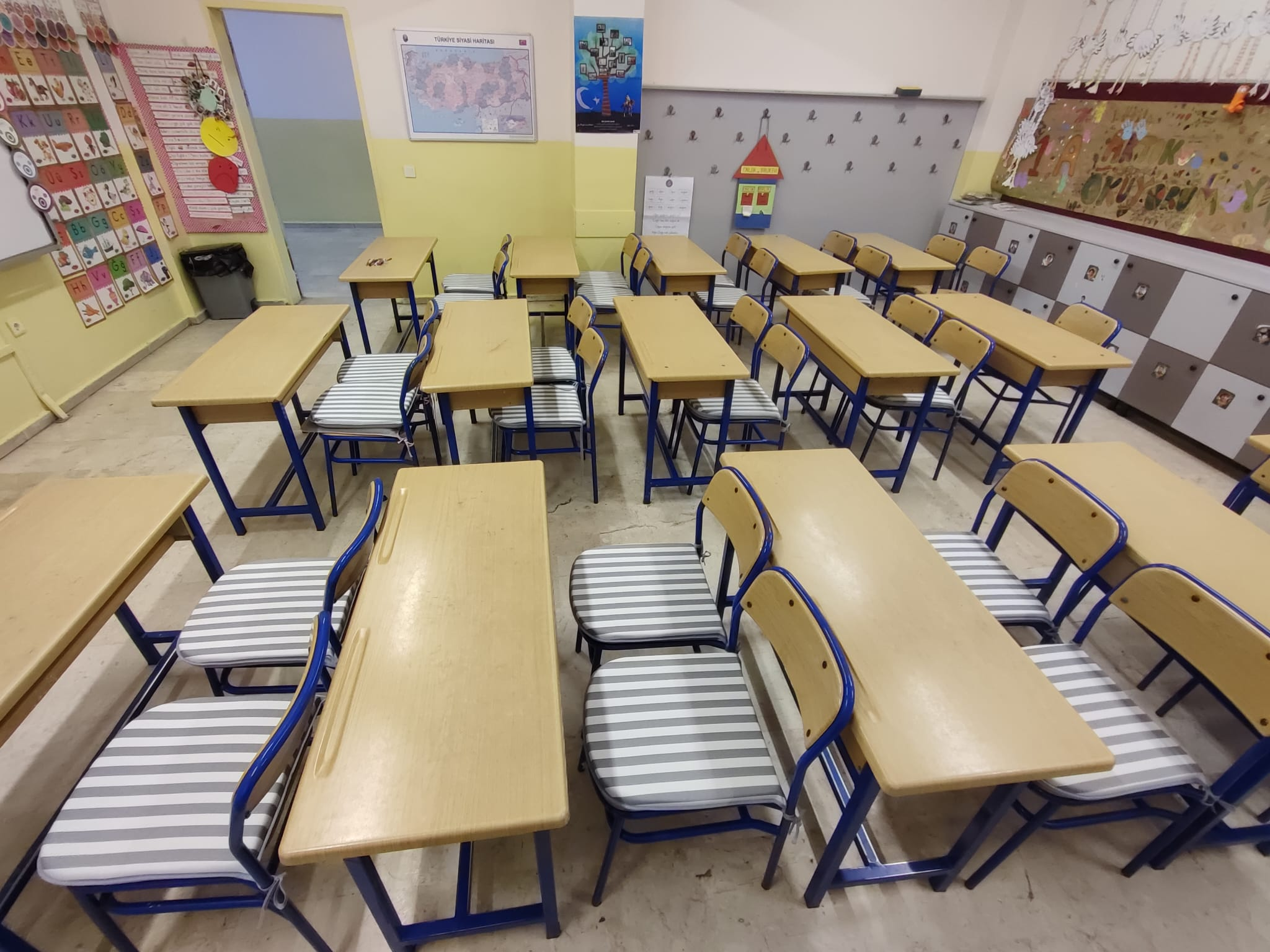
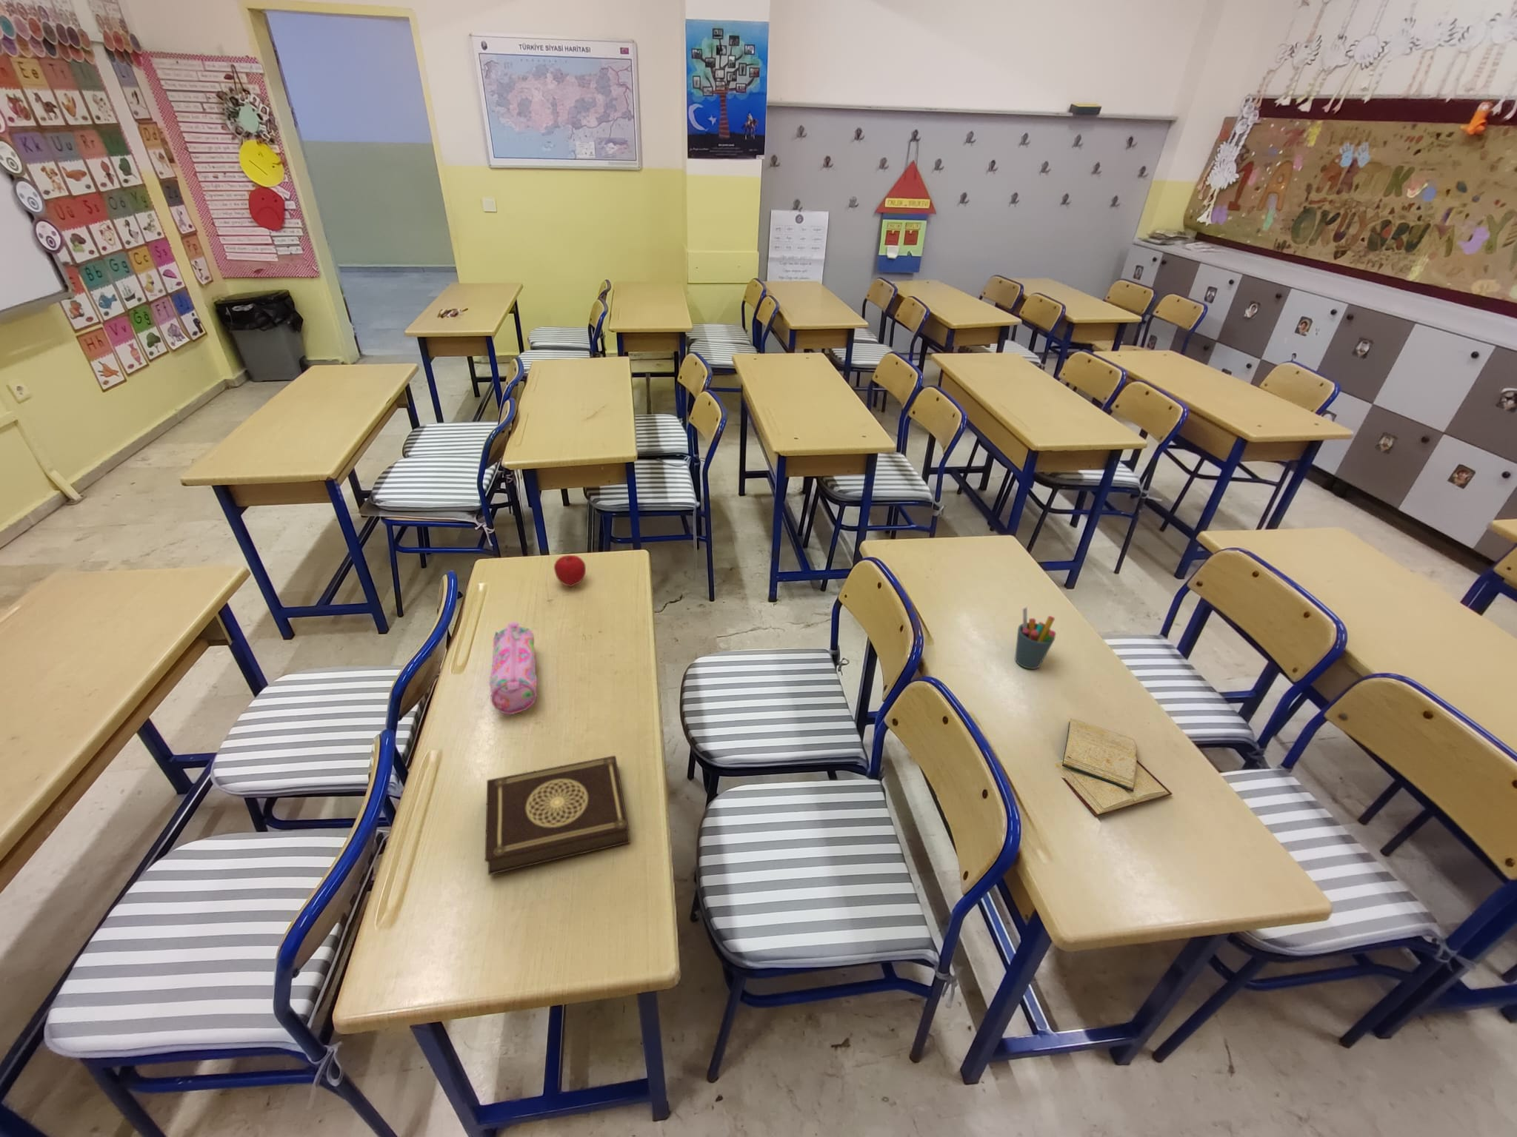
+ pen holder [1014,607,1056,670]
+ diary [1054,718,1173,817]
+ book [485,755,631,875]
+ pencil case [489,621,538,715]
+ apple [553,554,586,588]
